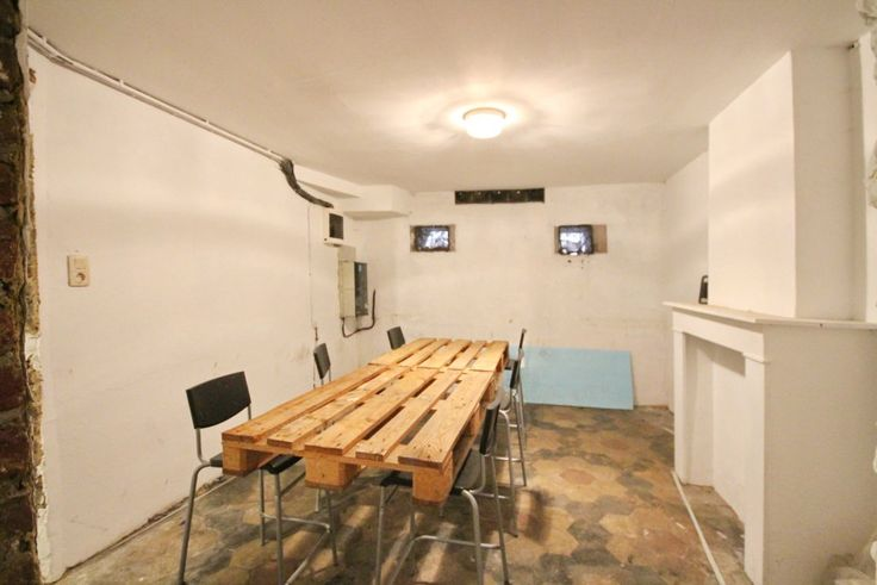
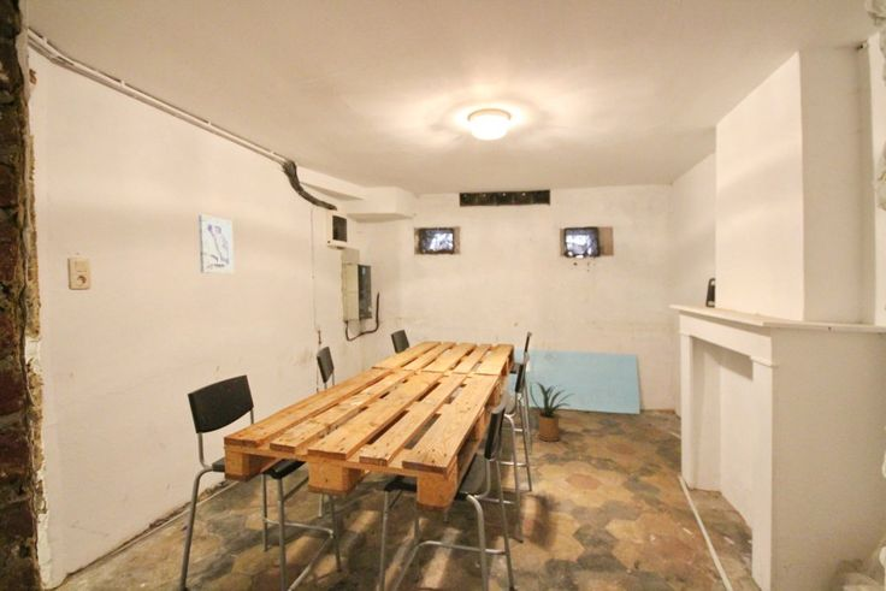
+ house plant [527,380,575,443]
+ wall art [197,213,235,274]
